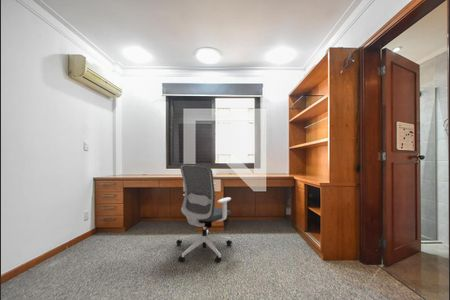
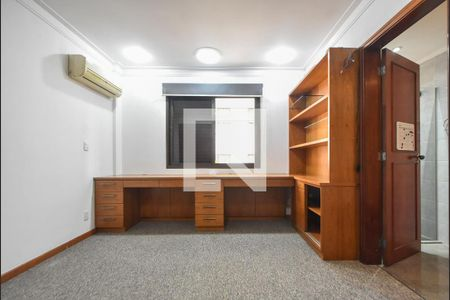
- office chair [175,163,233,263]
